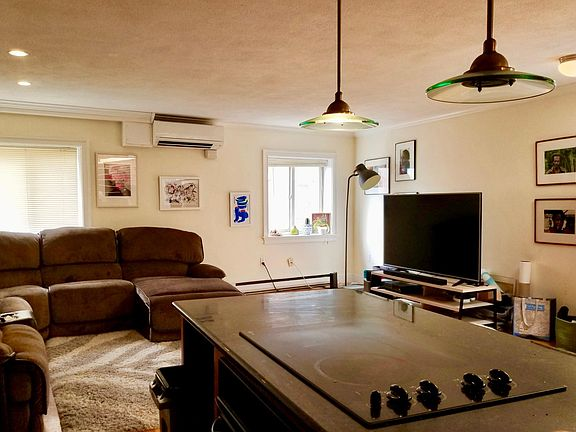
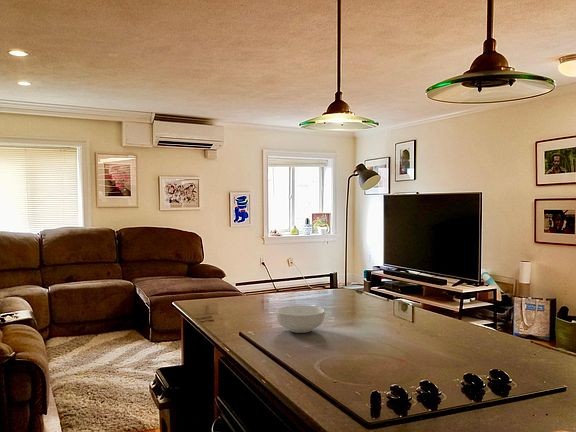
+ cereal bowl [275,304,326,334]
